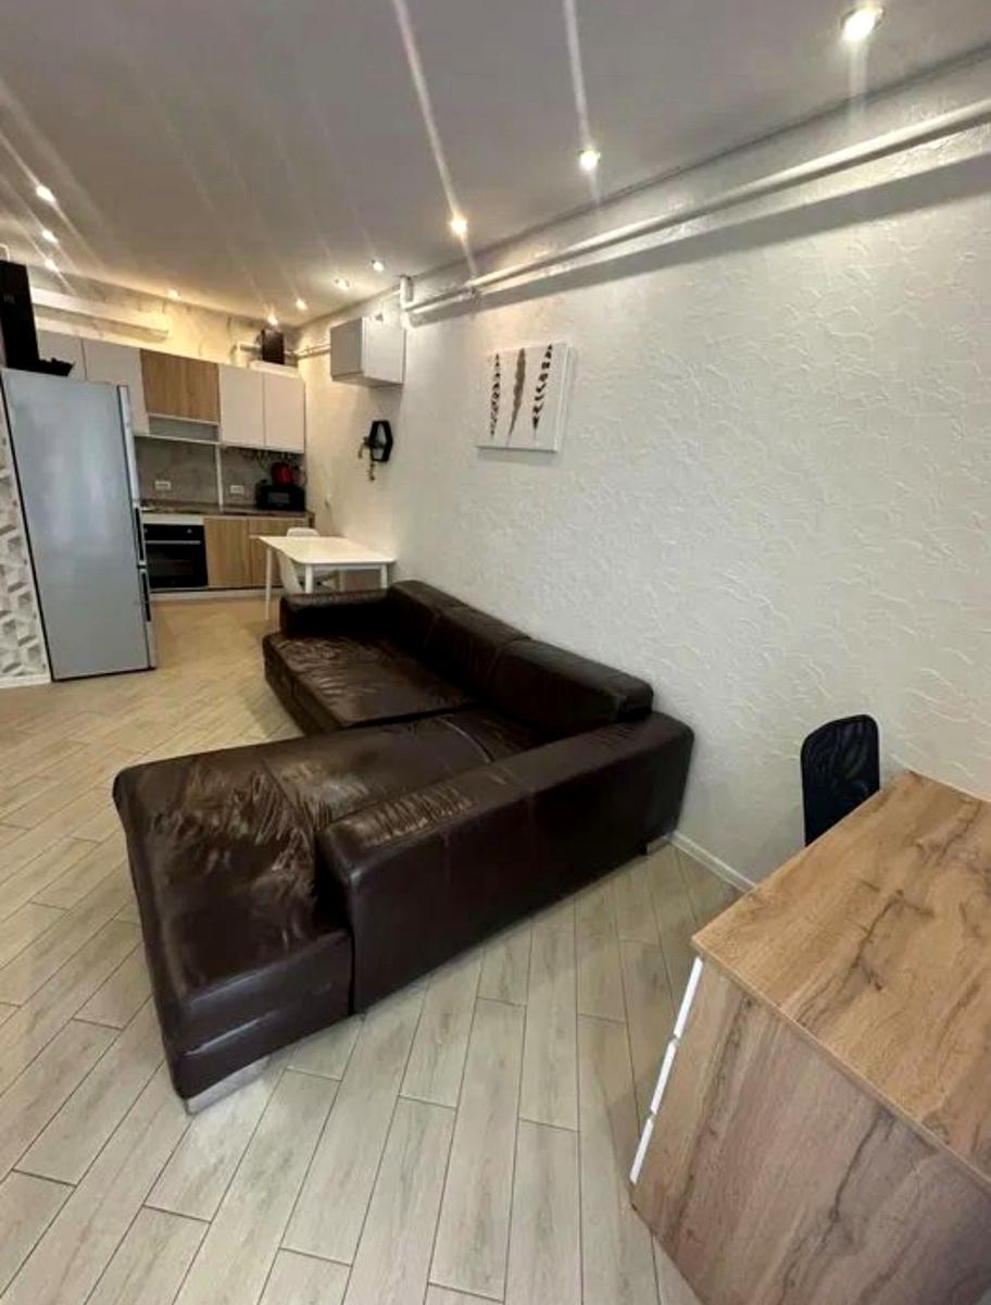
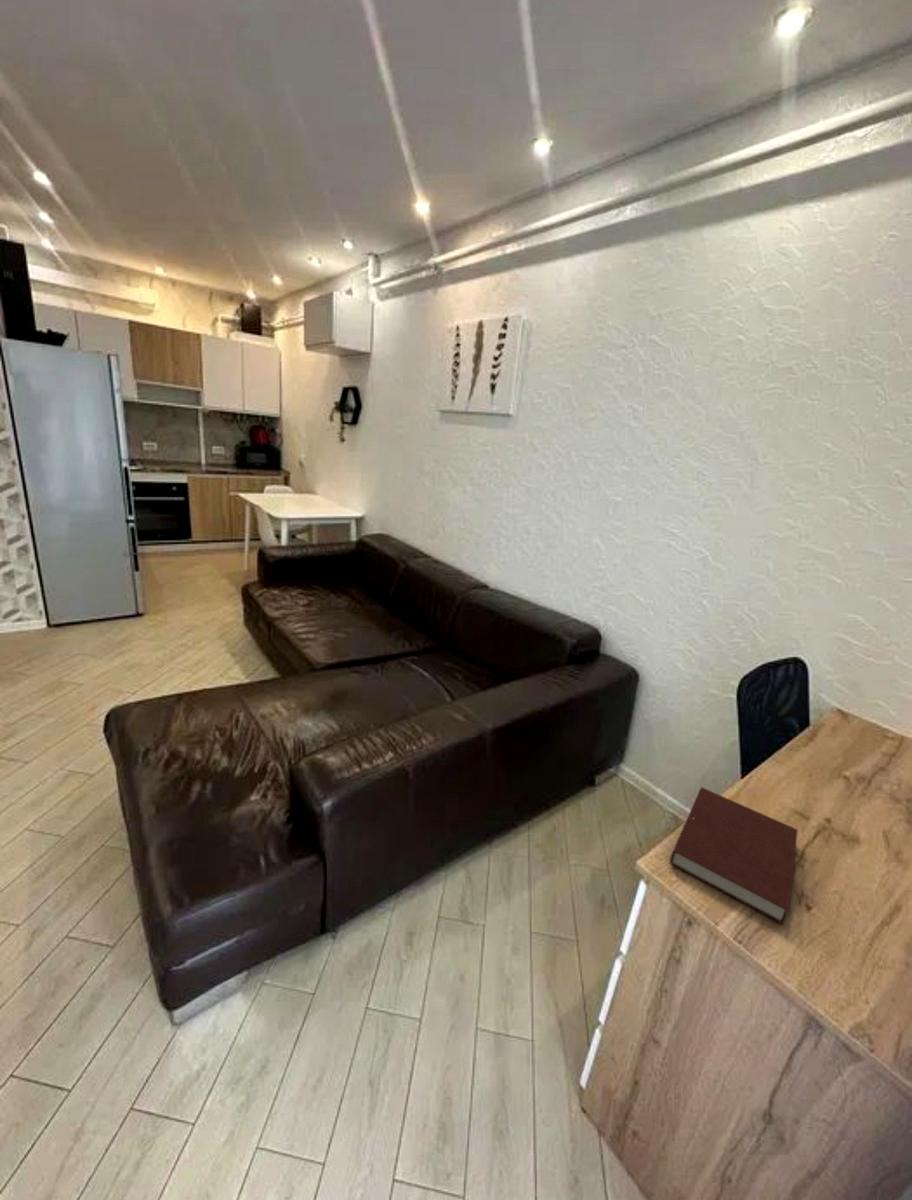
+ notebook [669,786,798,925]
